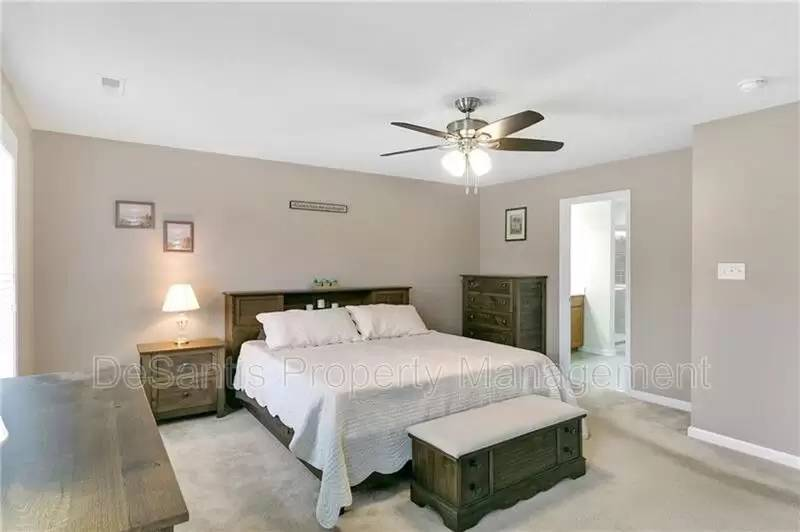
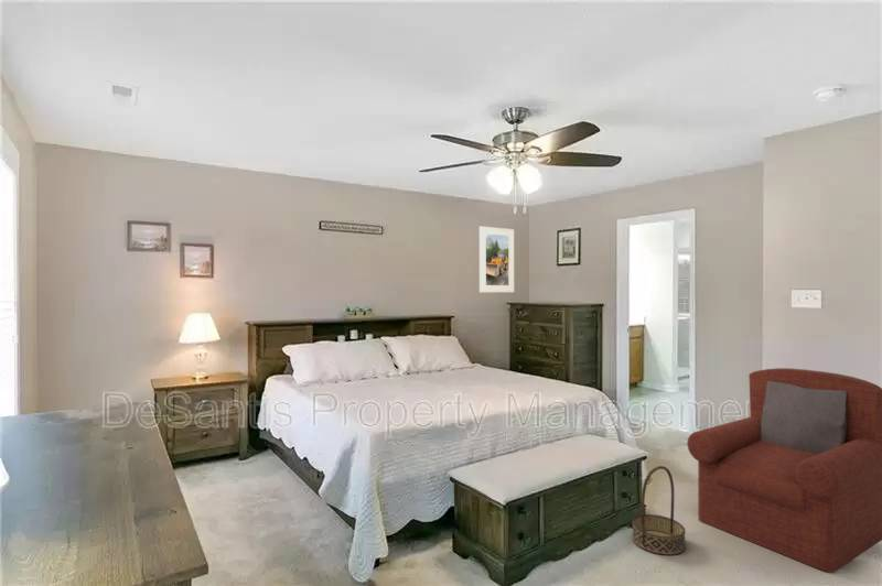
+ armchair [686,367,882,574]
+ basket [631,465,687,556]
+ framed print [478,226,515,293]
